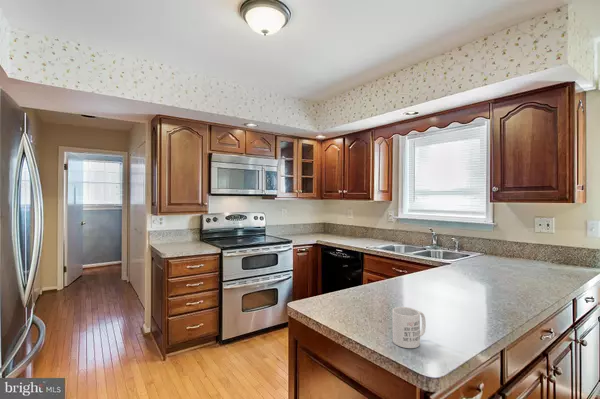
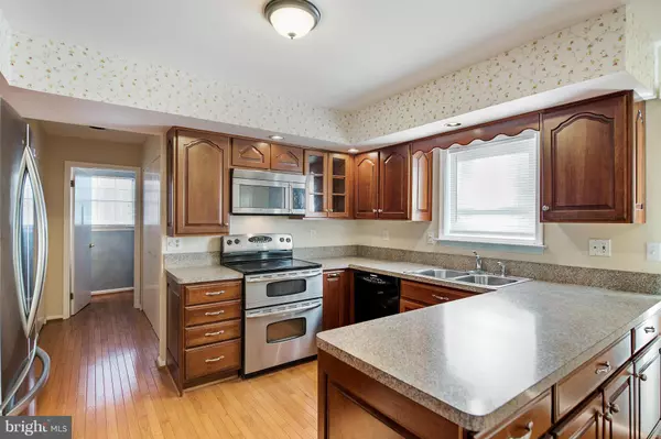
- mug [391,306,427,349]
